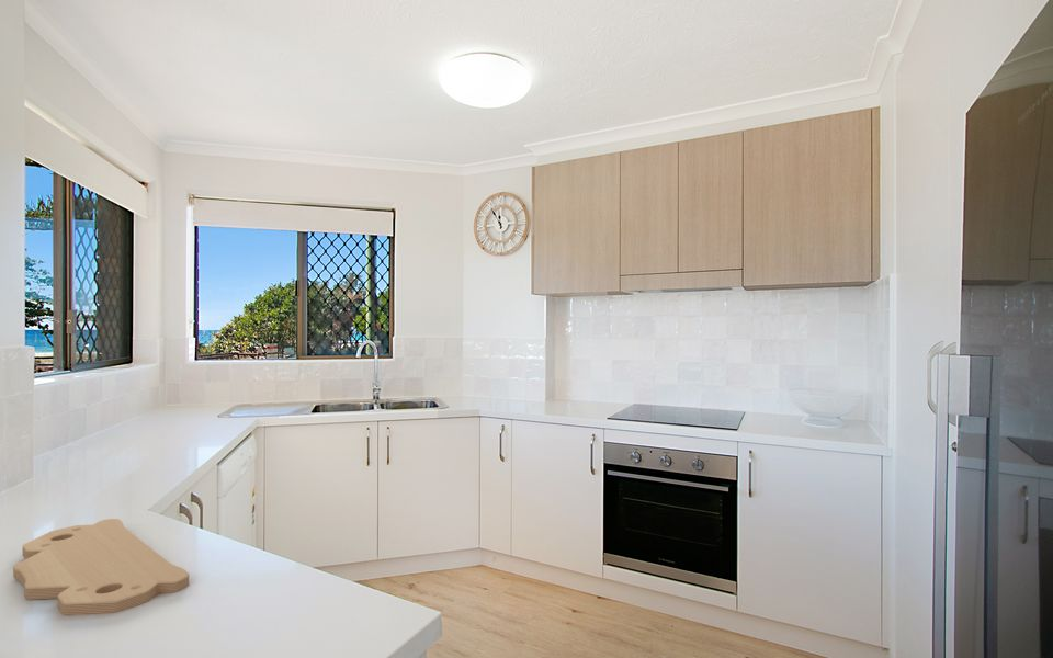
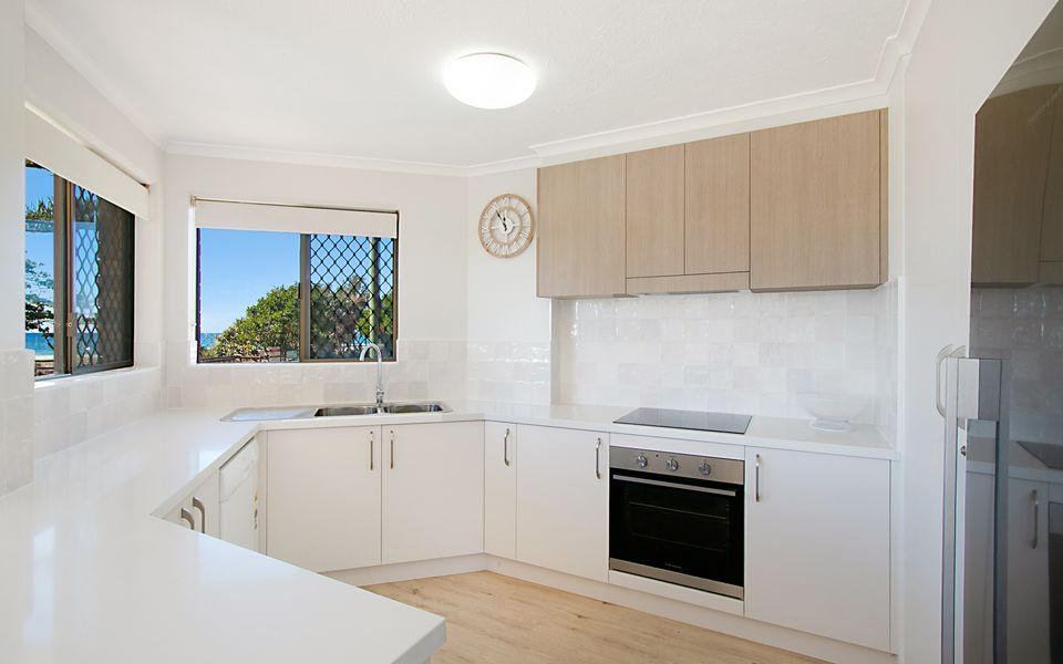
- cutting board [12,518,190,616]
